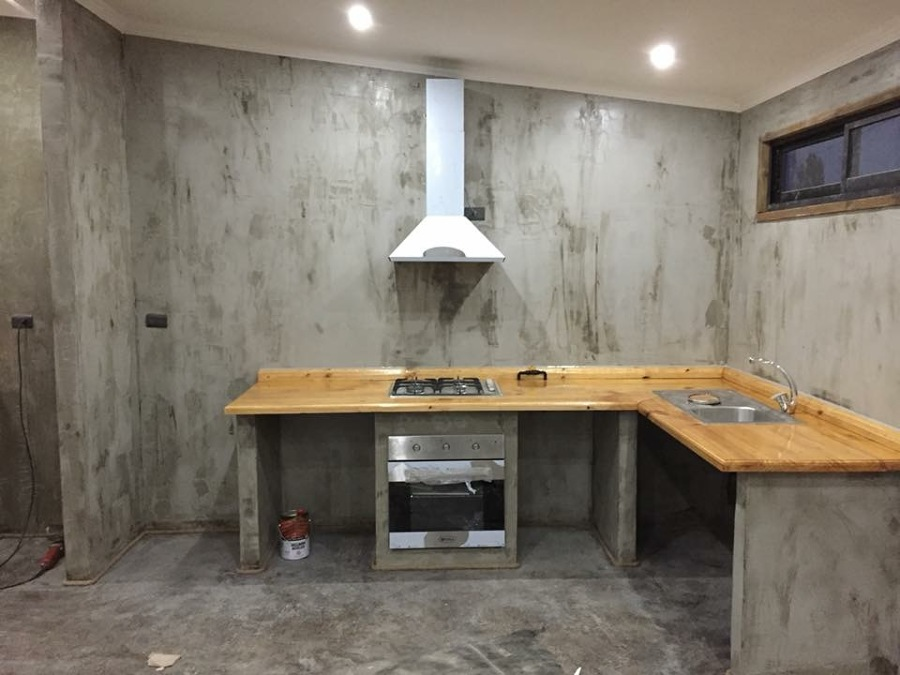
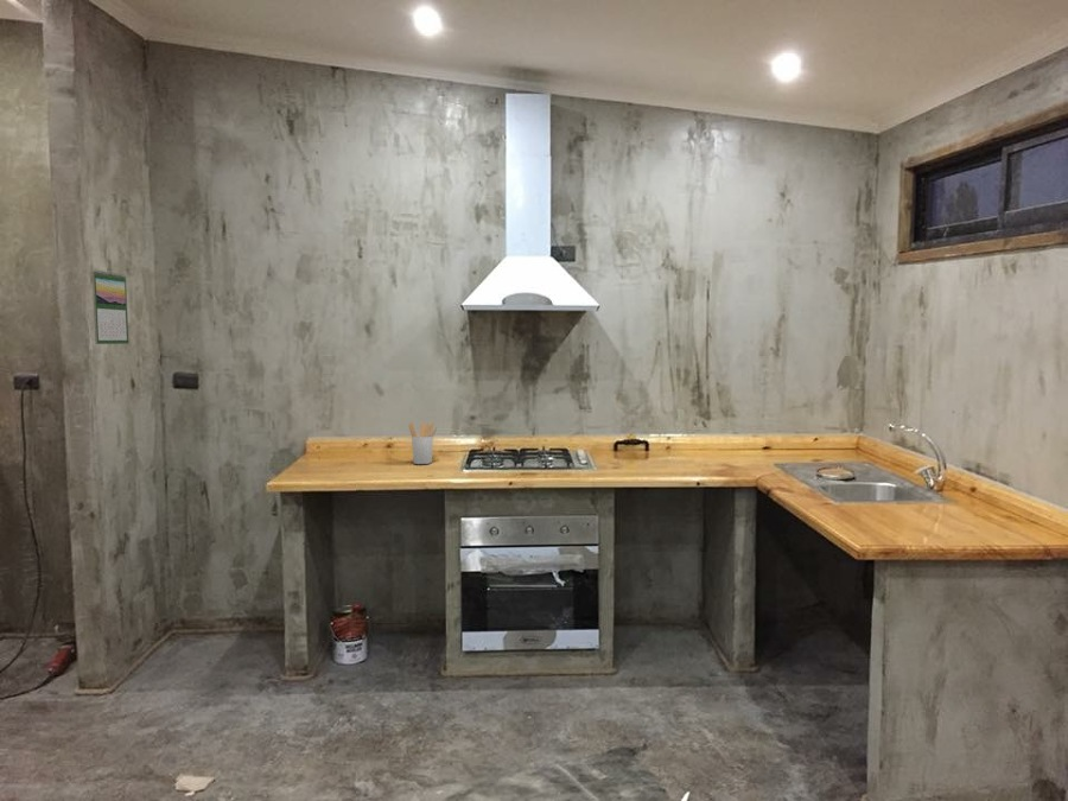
+ utensil holder [407,421,438,465]
+ calendar [91,268,129,345]
